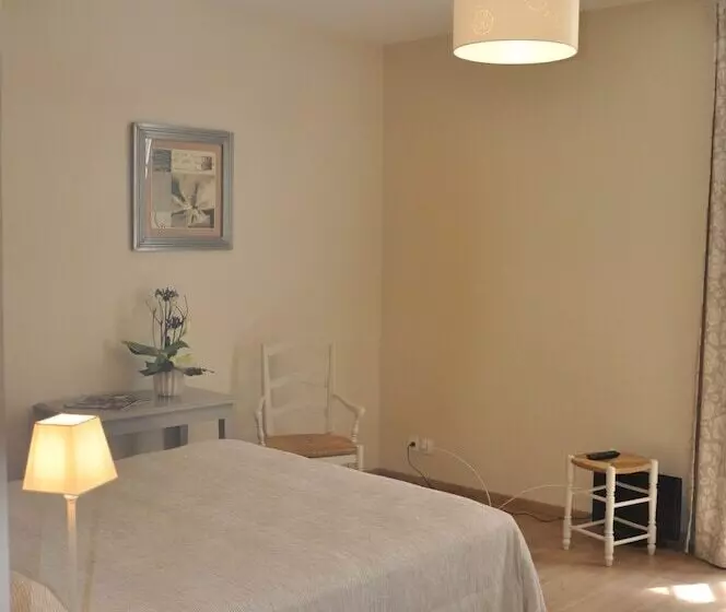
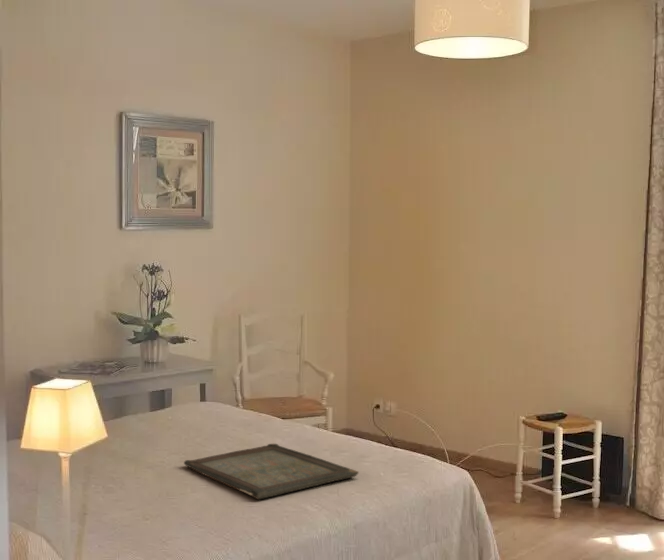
+ serving tray [183,443,360,500]
